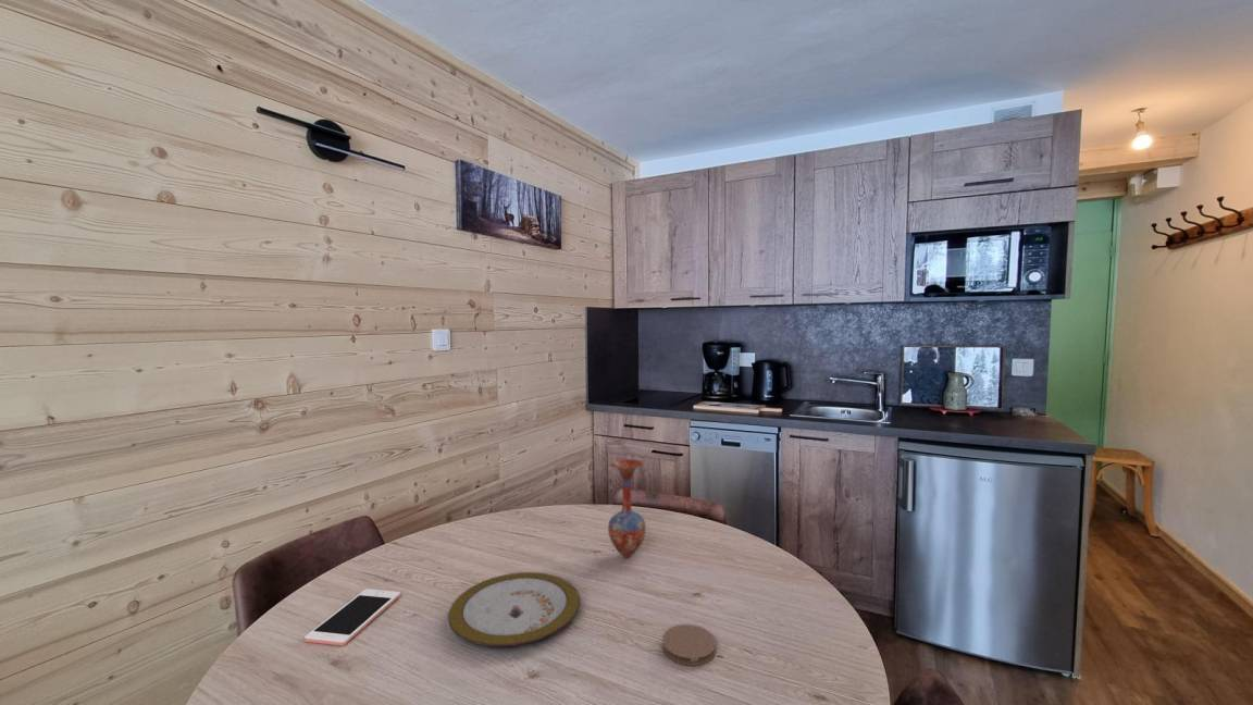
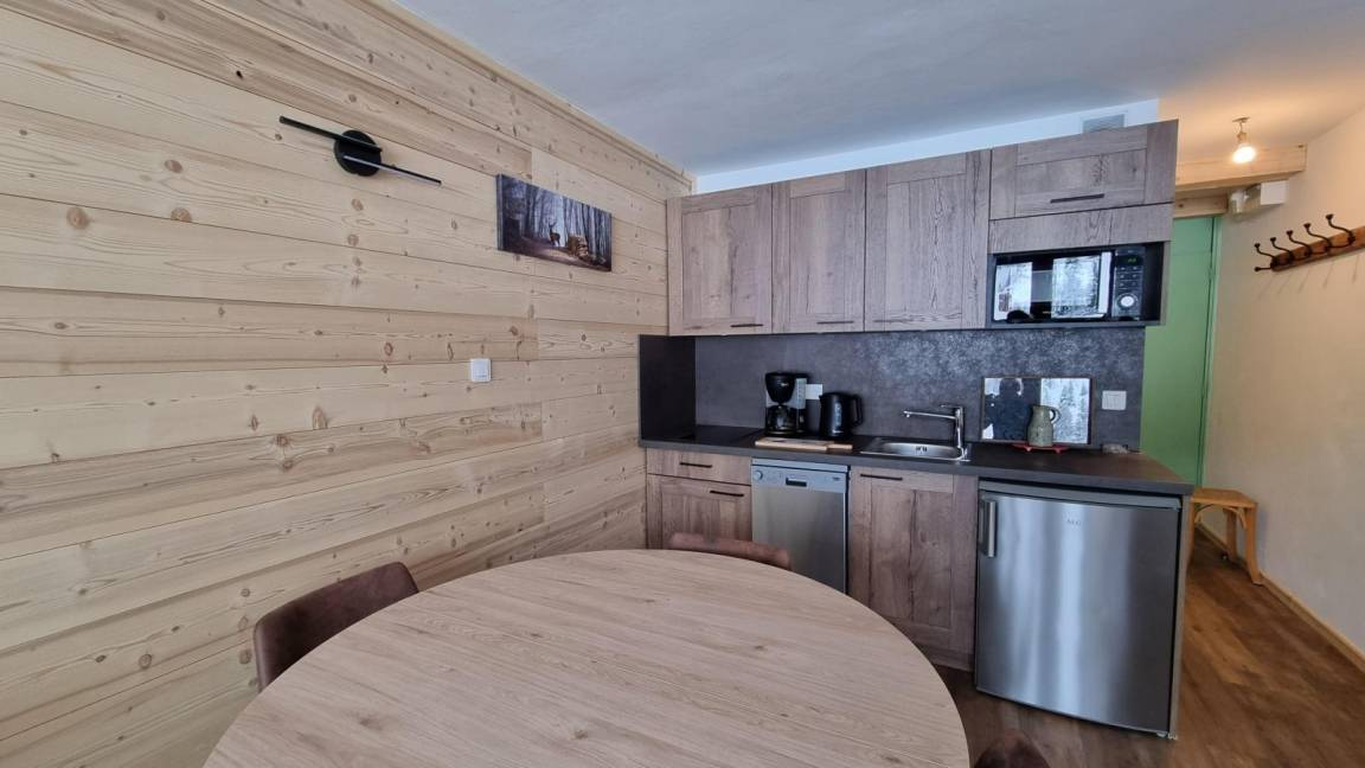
- vase [607,458,647,559]
- coaster [661,623,717,667]
- plate [447,571,581,647]
- cell phone [303,588,401,646]
